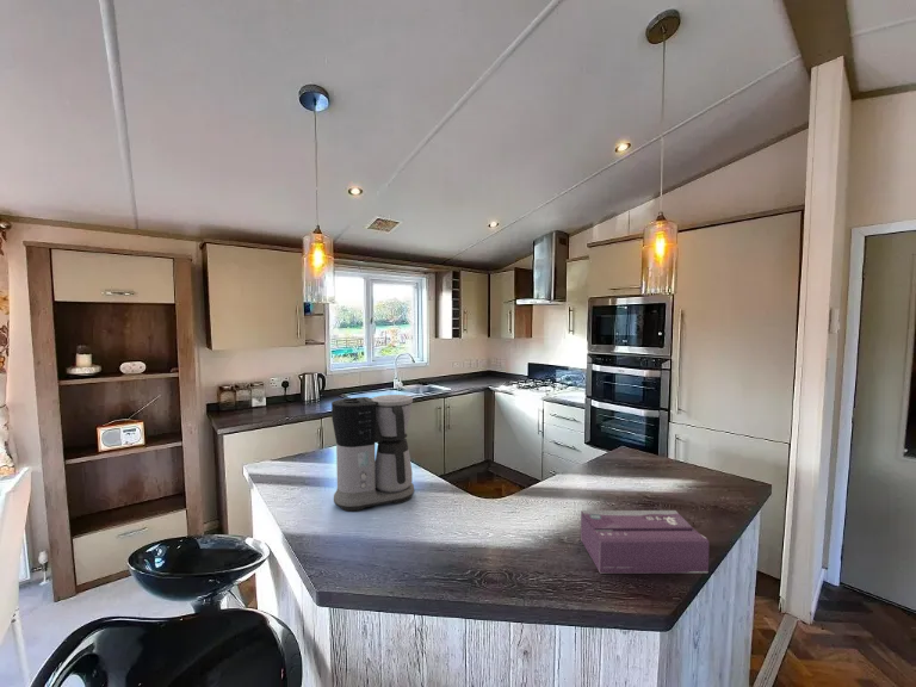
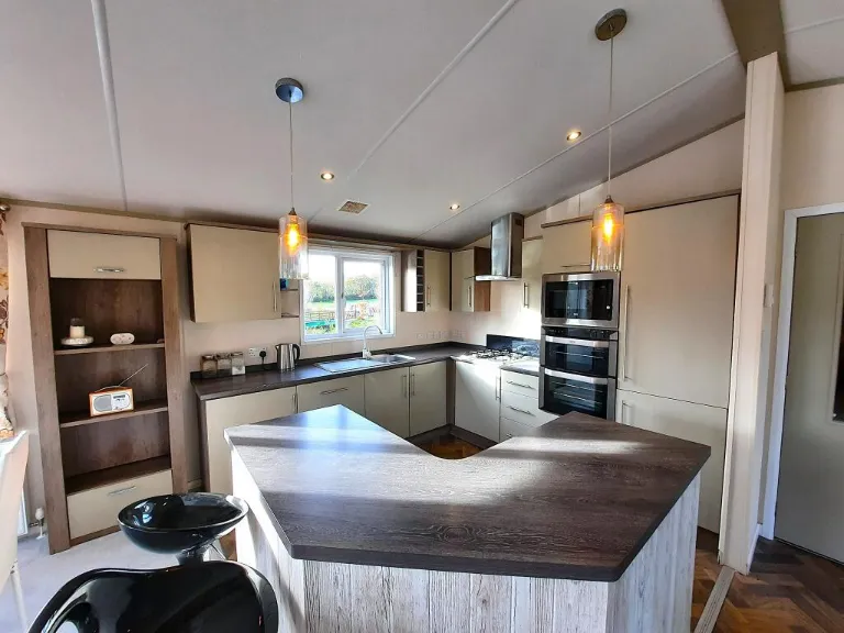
- tissue box [580,509,710,575]
- coffee maker [330,394,415,512]
